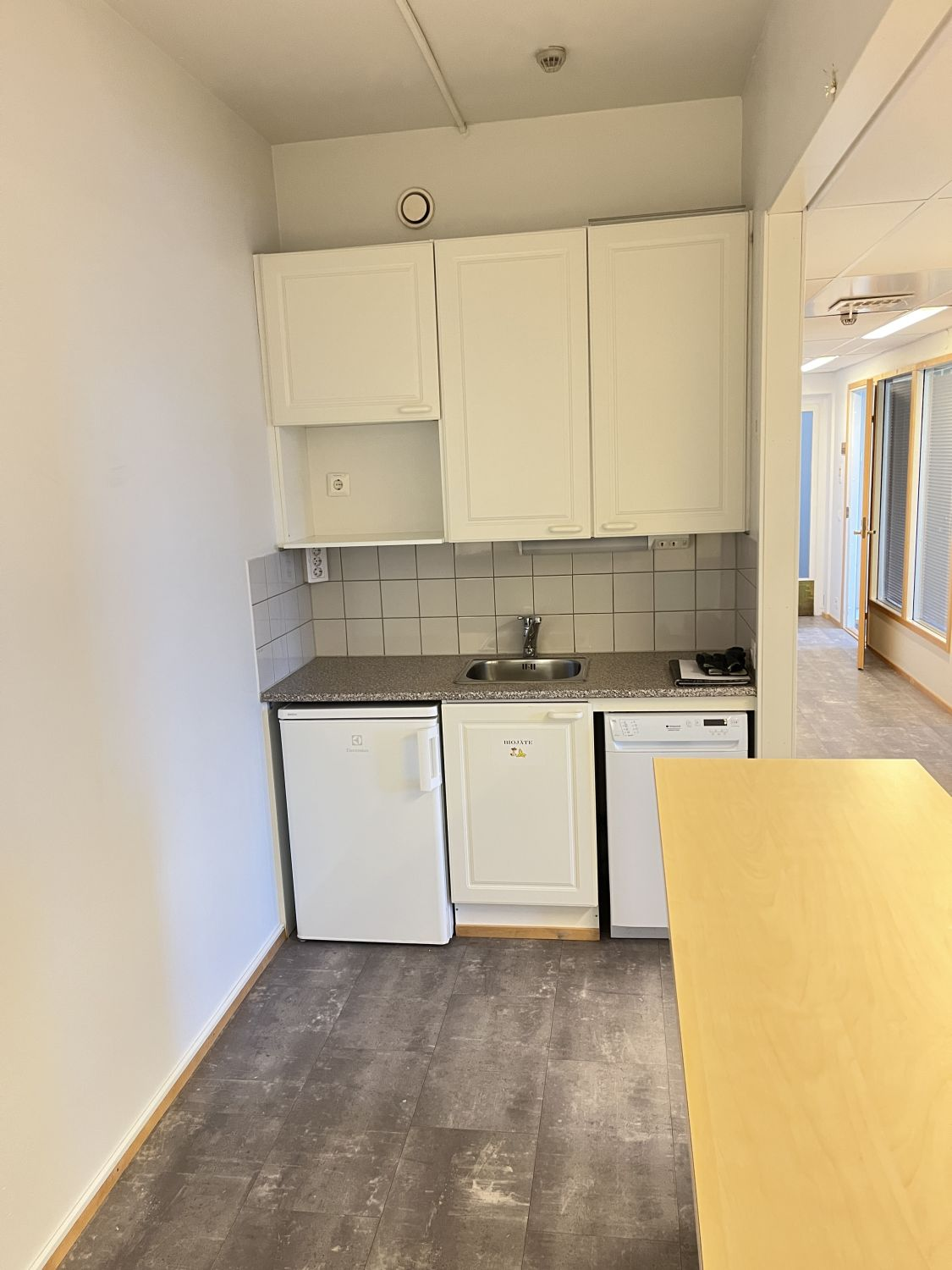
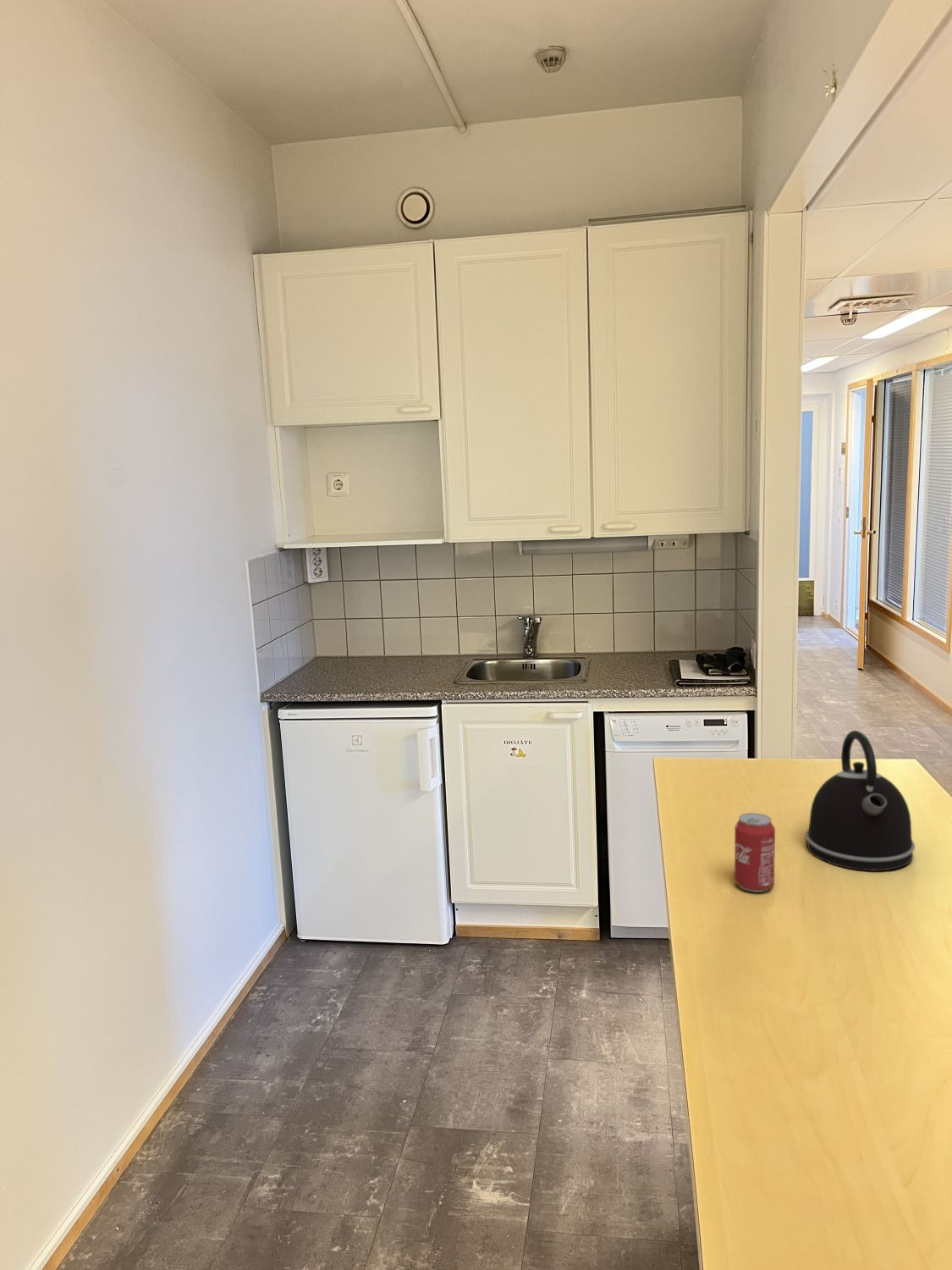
+ kettle [805,730,916,871]
+ beverage can [734,812,776,893]
